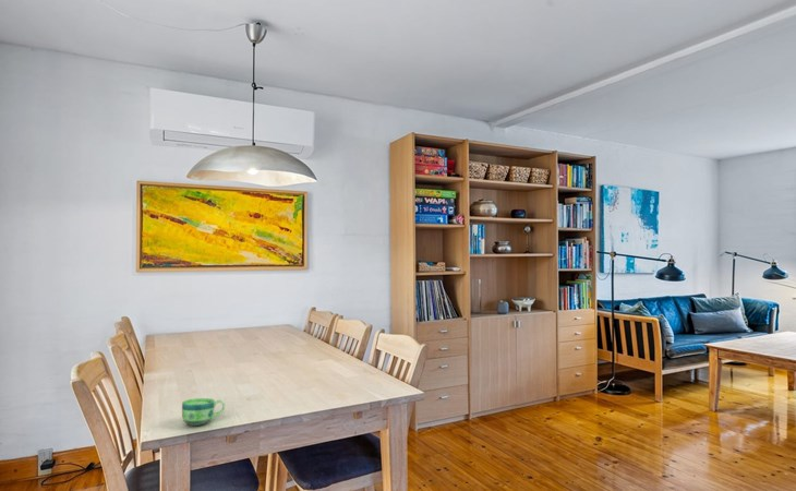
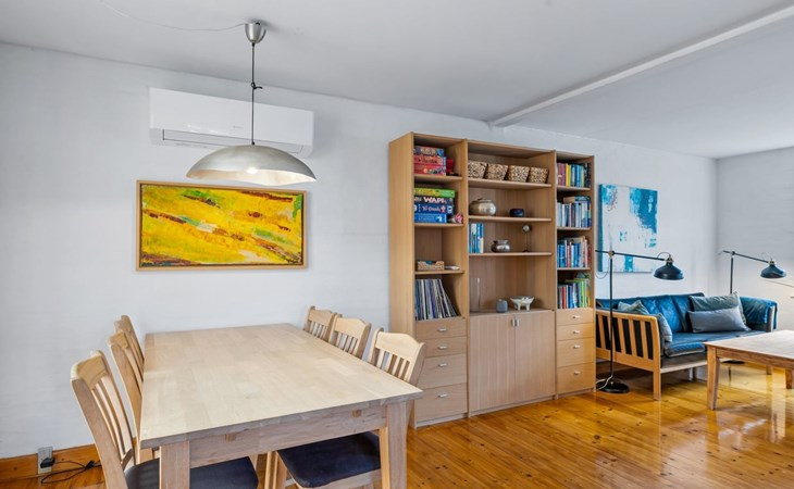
- cup [181,397,226,427]
